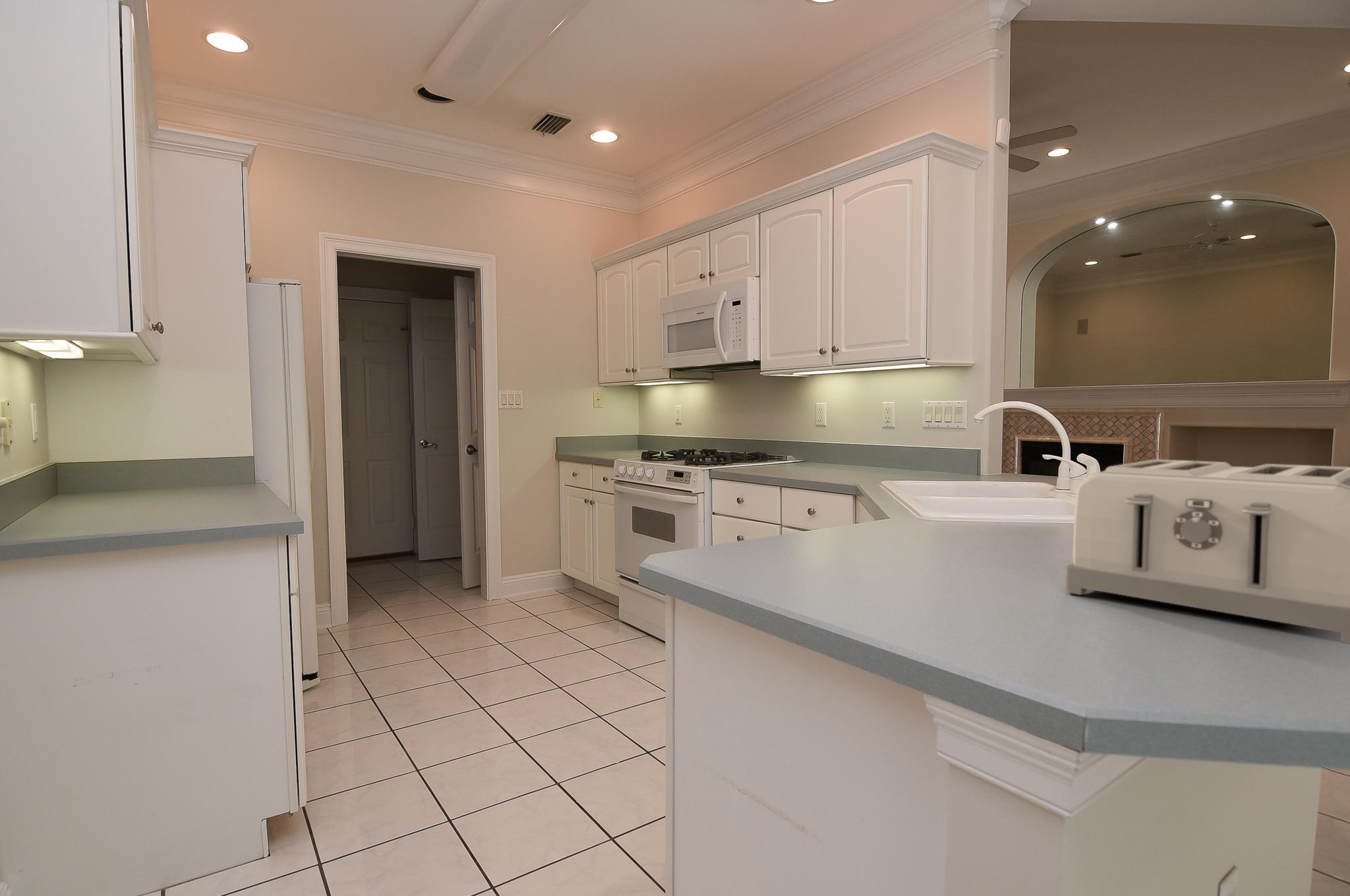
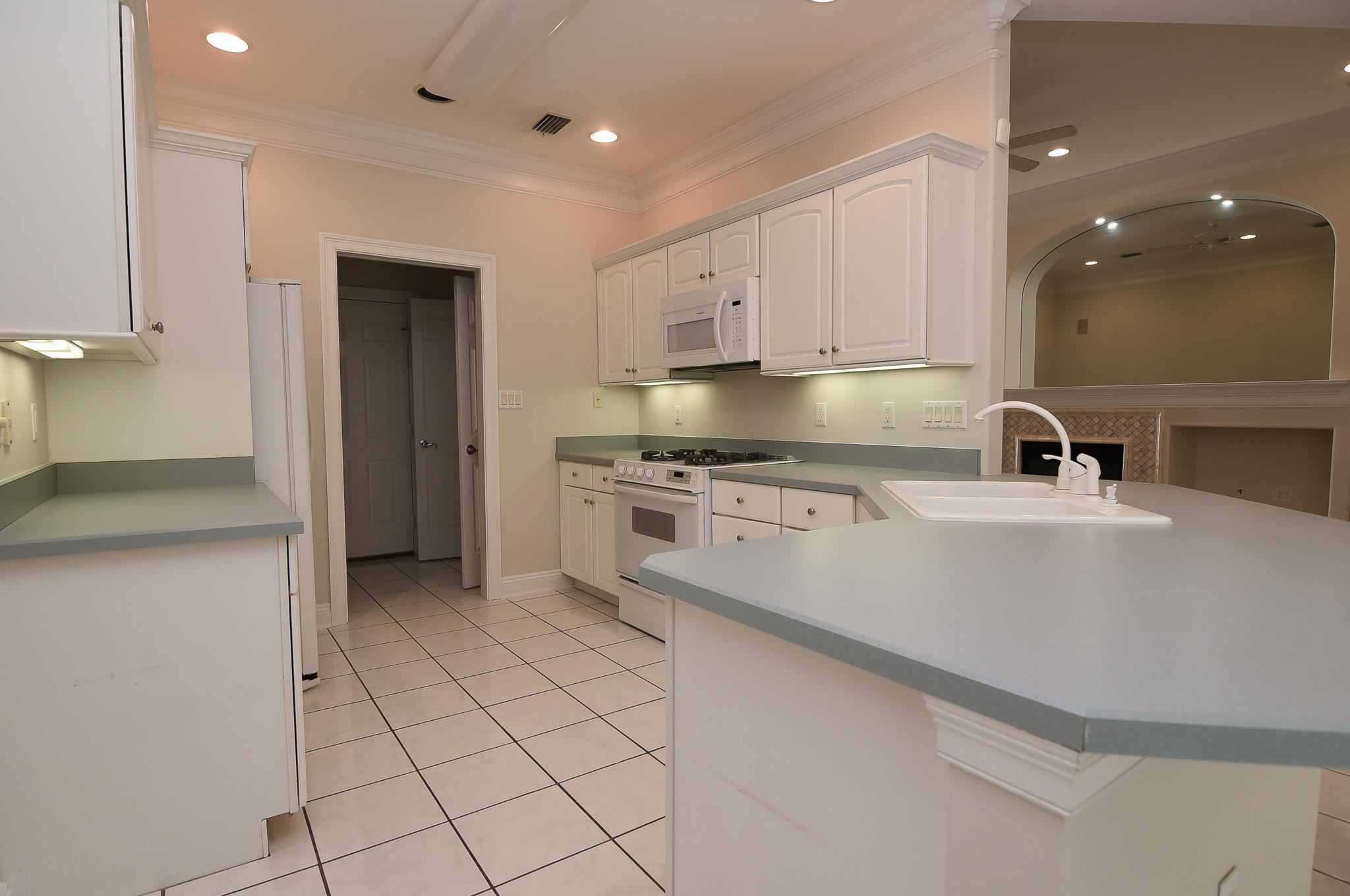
- toaster [1065,459,1350,644]
